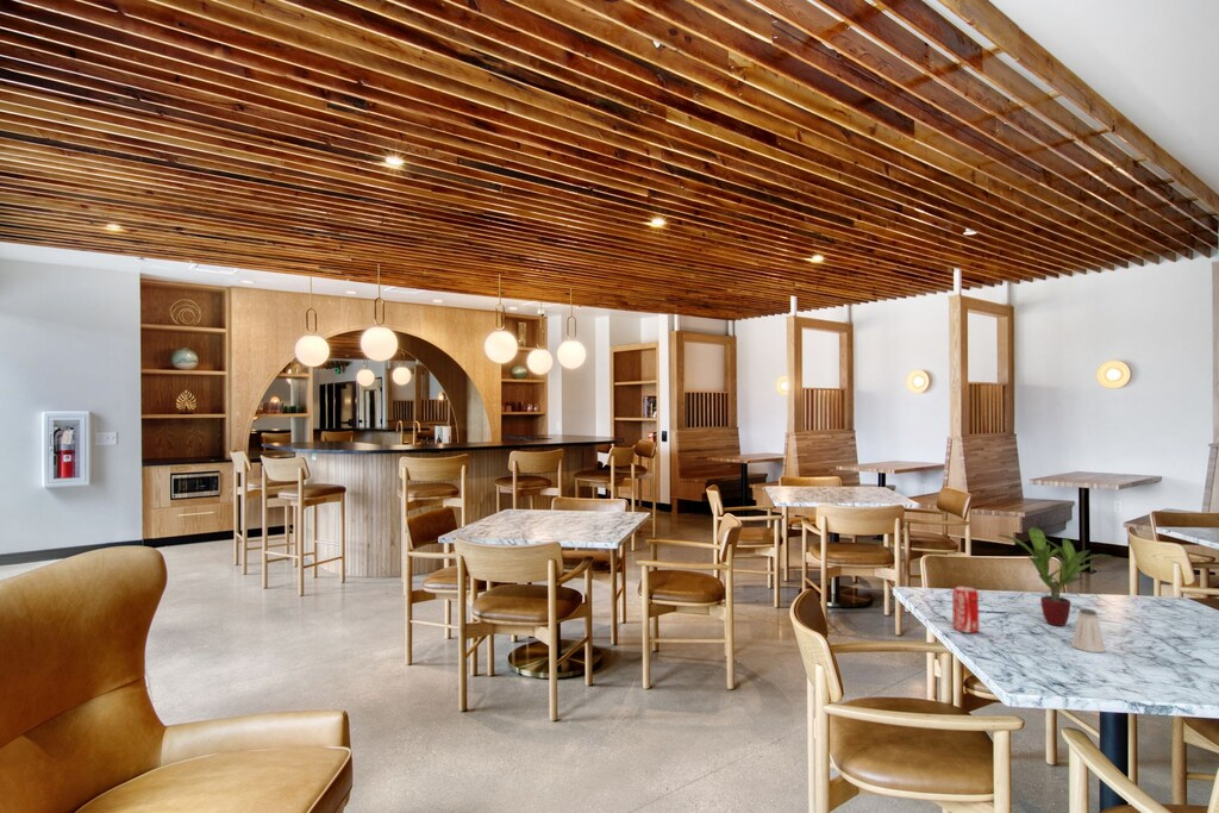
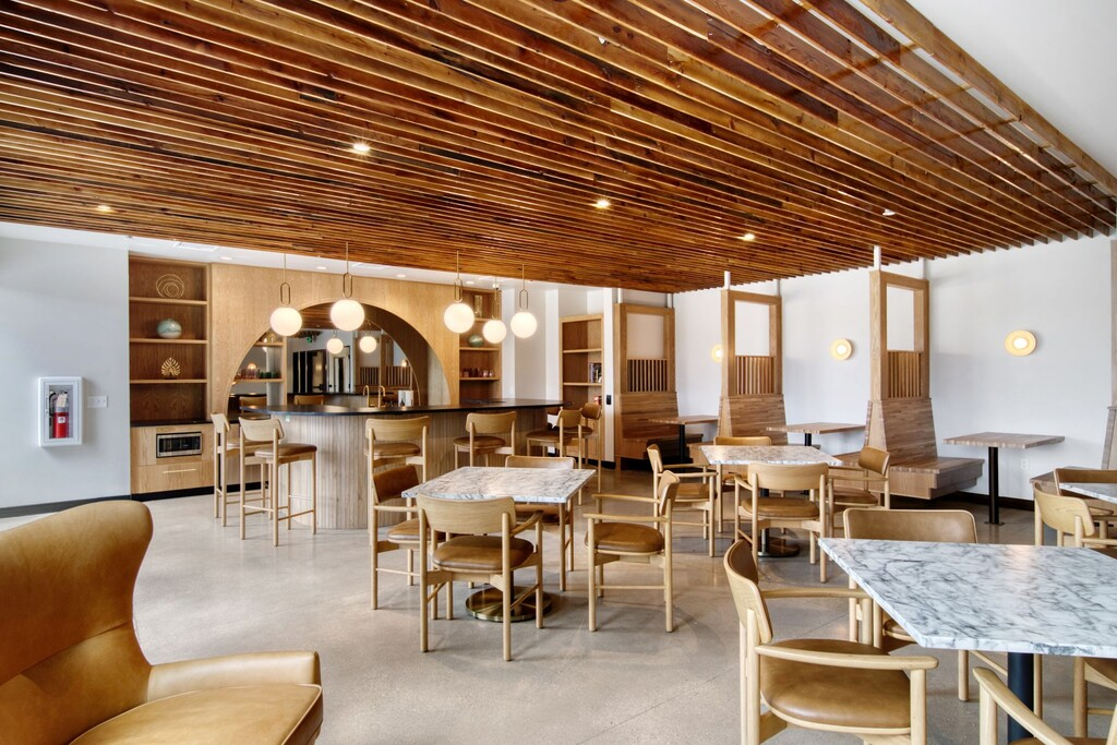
- saltshaker [1071,607,1107,653]
- beverage can [951,584,980,634]
- potted plant [995,526,1117,627]
